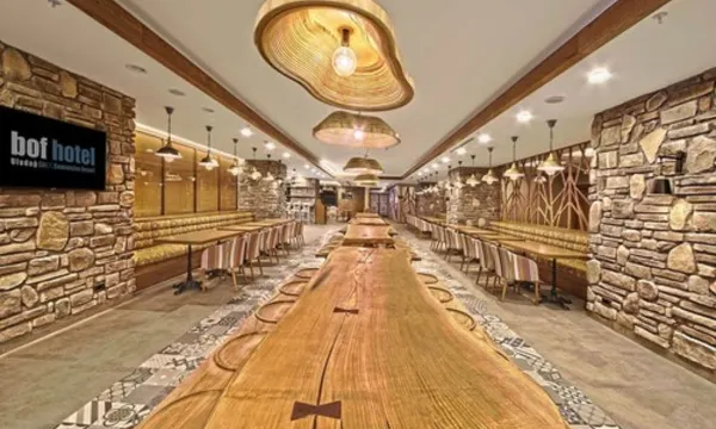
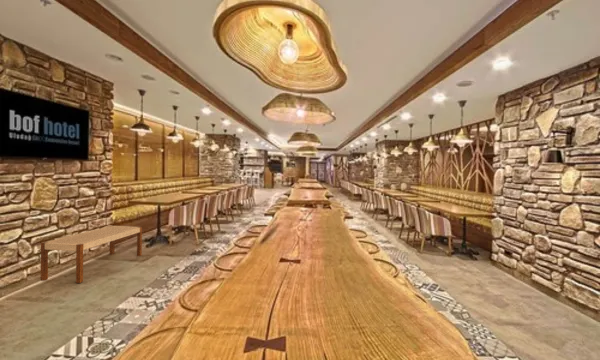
+ bench [40,225,143,284]
